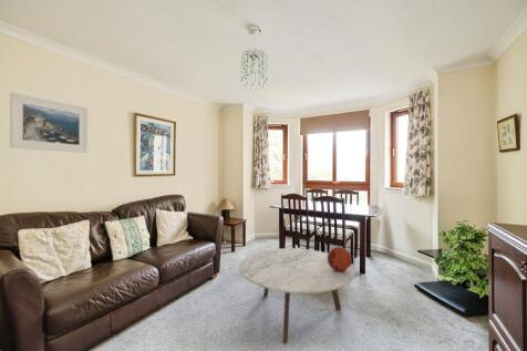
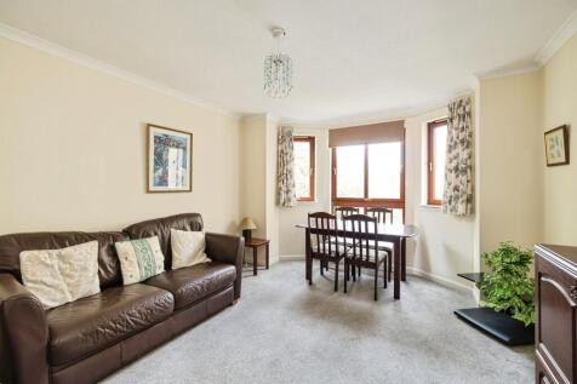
- coffee table [238,247,355,344]
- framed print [9,91,89,154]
- decorative sphere [328,246,353,271]
